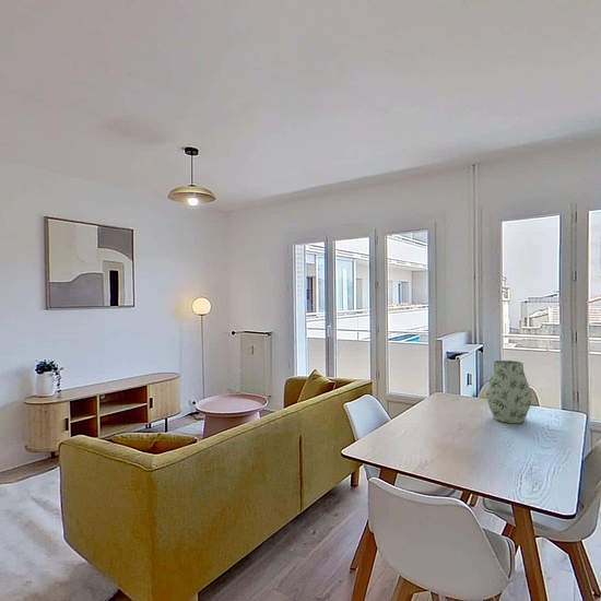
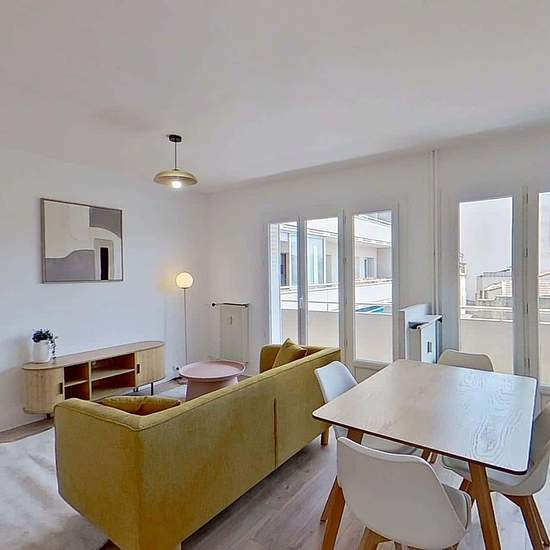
- vase [485,360,533,424]
